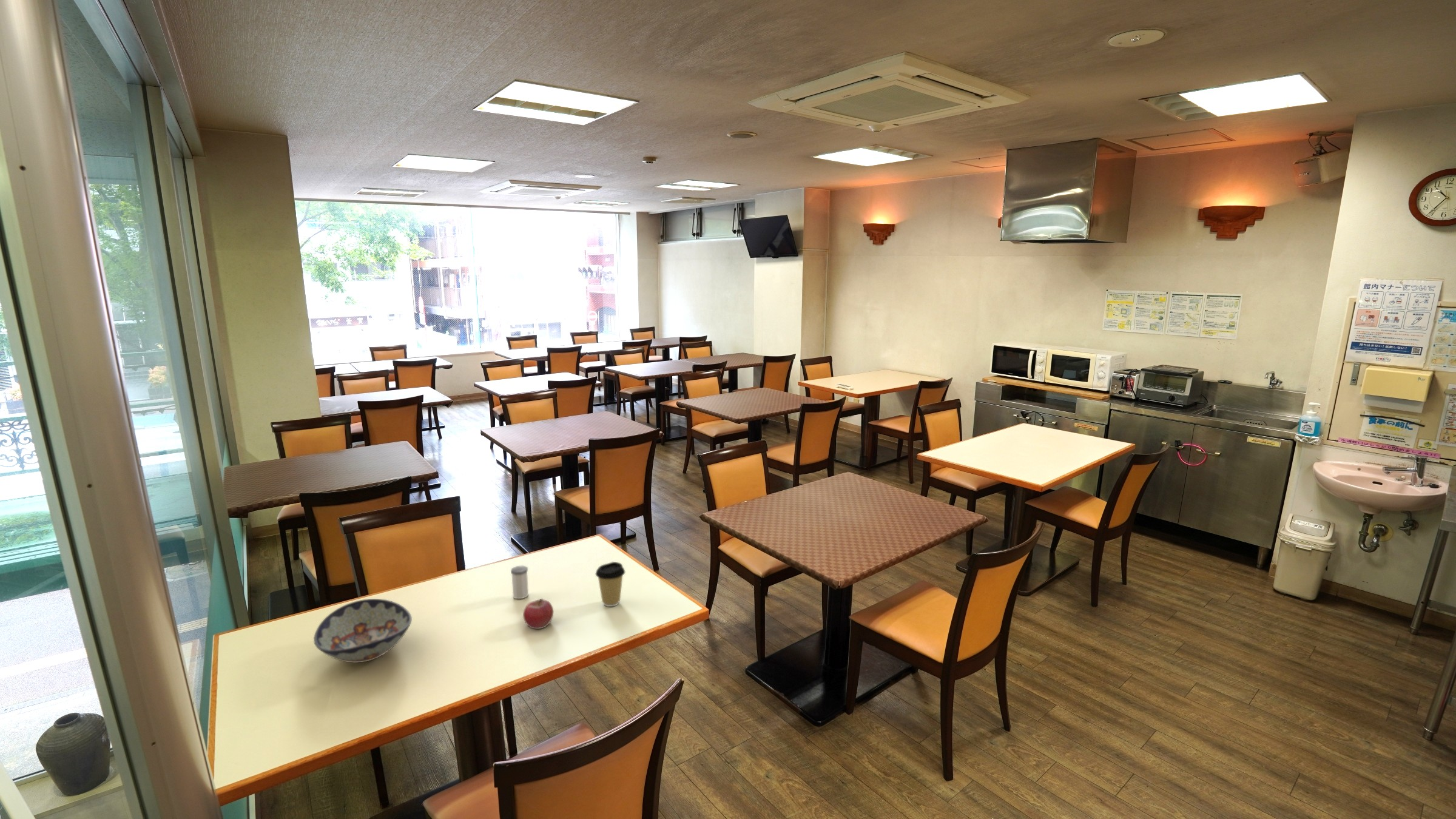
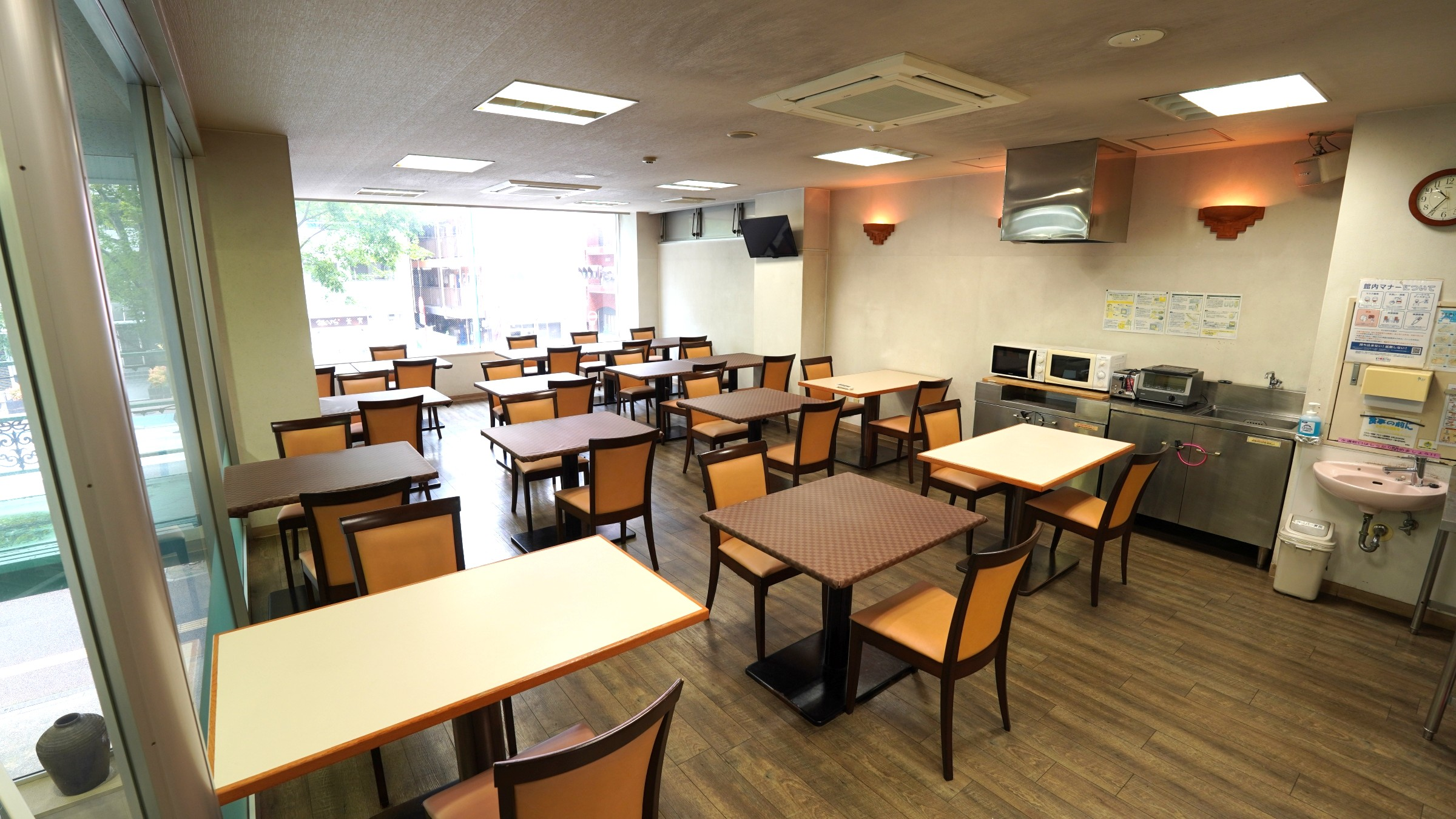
- salt shaker [510,565,529,599]
- coffee cup [595,561,625,607]
- decorative bowl [313,598,413,663]
- fruit [522,598,554,630]
